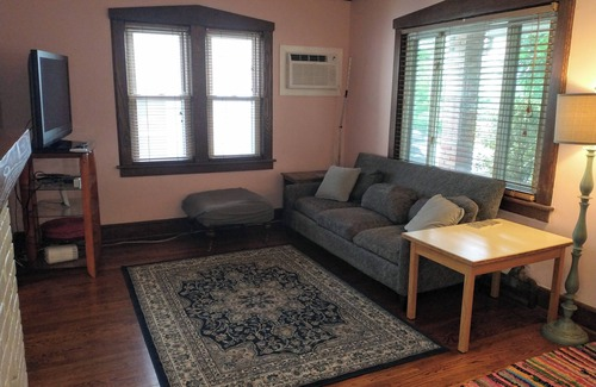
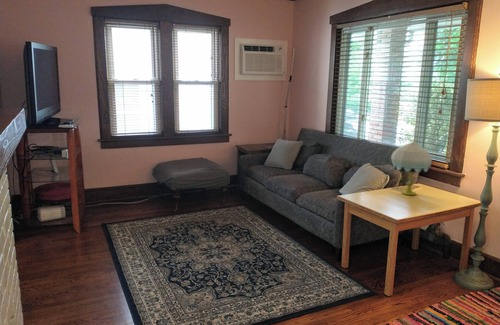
+ table lamp [390,141,432,196]
